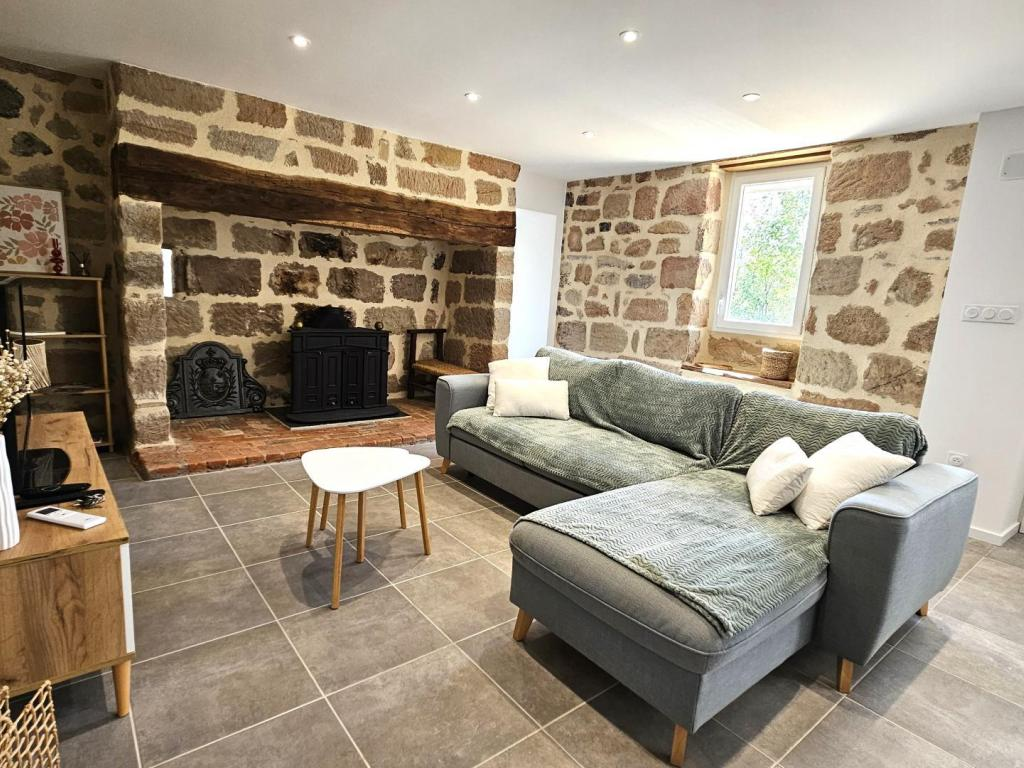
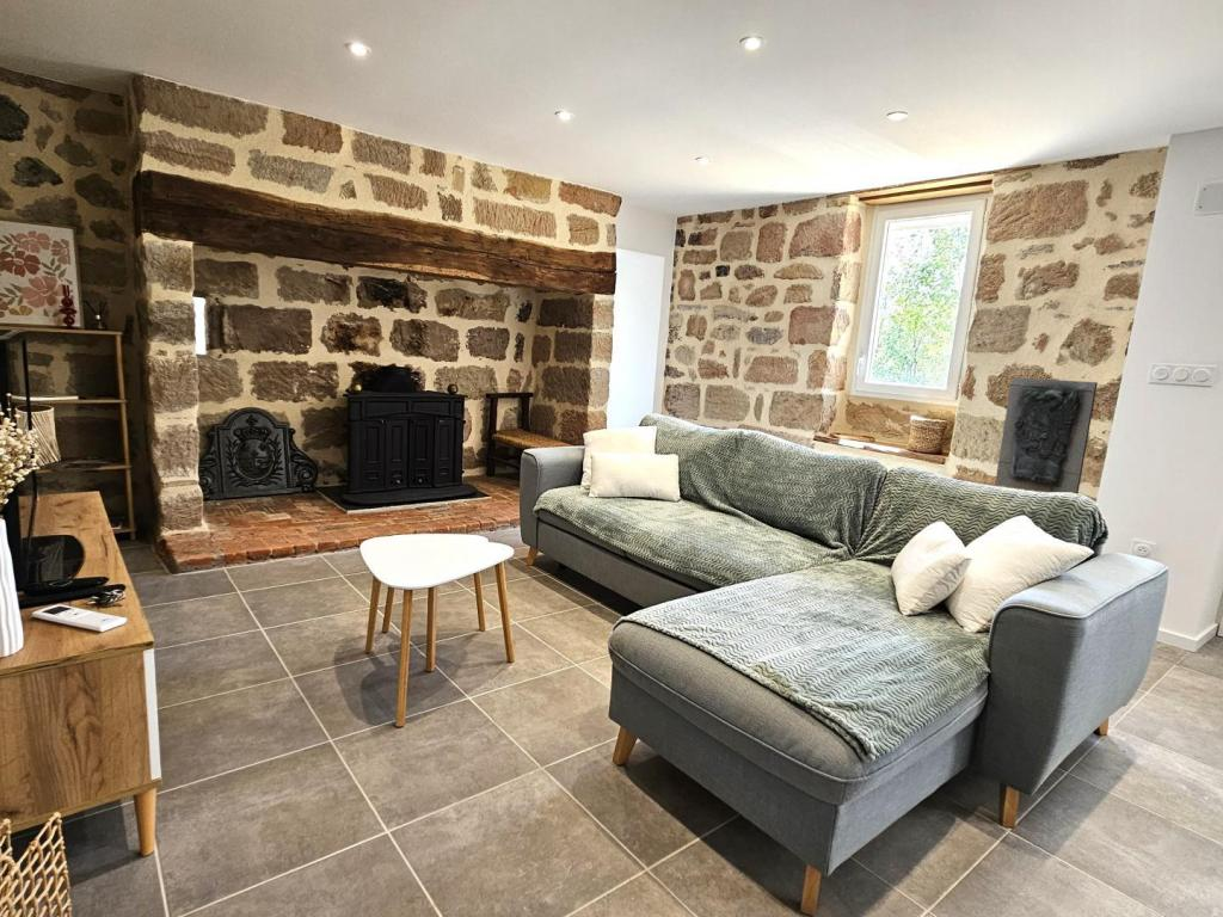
+ relief plaque [994,376,1099,494]
